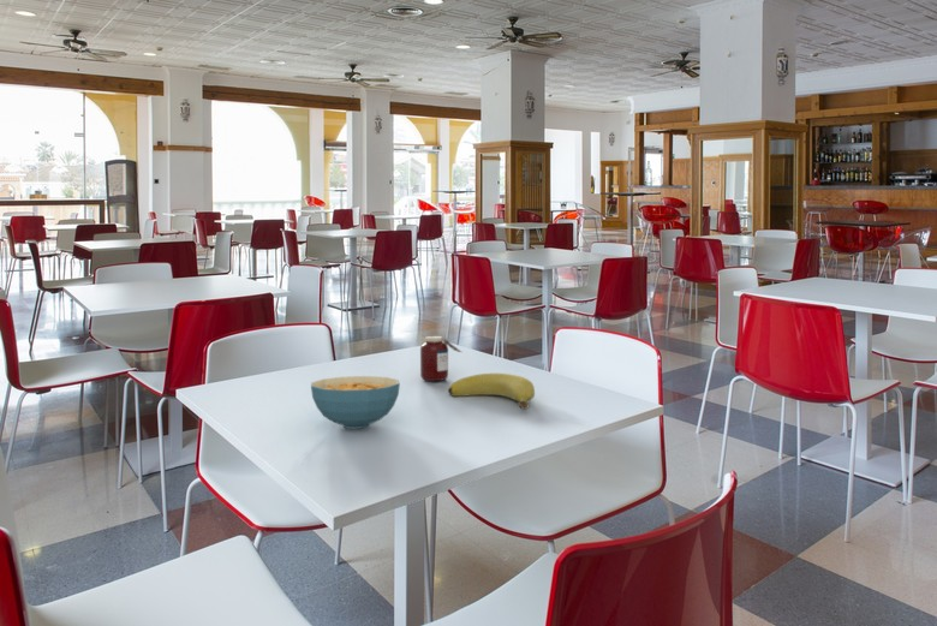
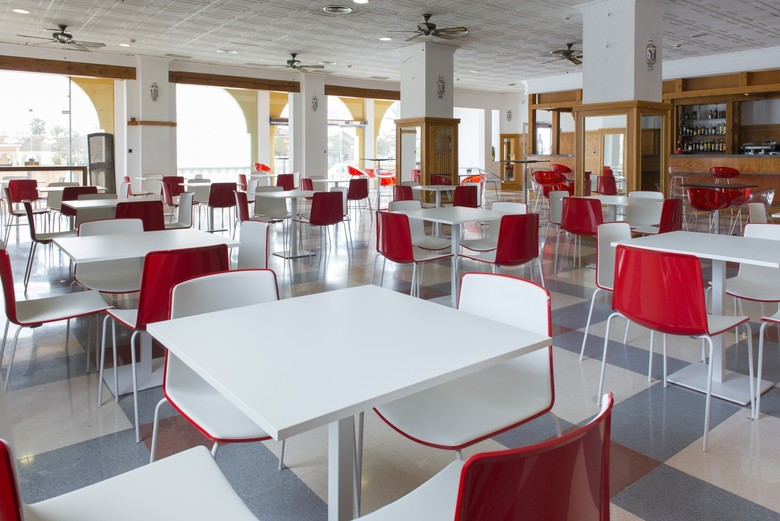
- jar [419,335,462,382]
- cereal bowl [310,375,401,430]
- banana [447,372,536,411]
